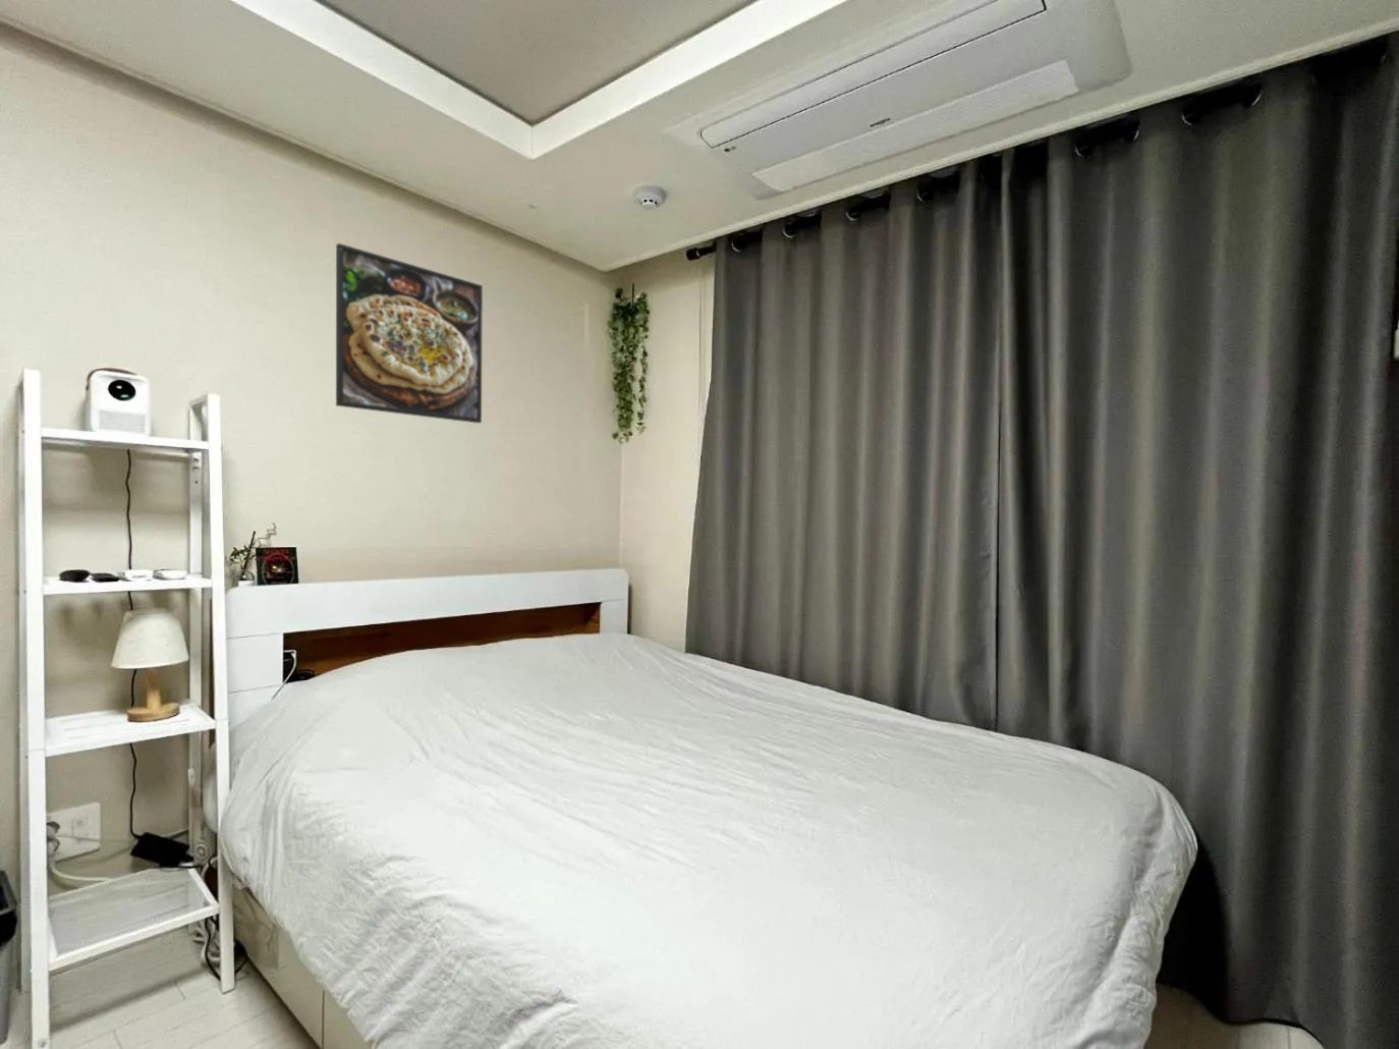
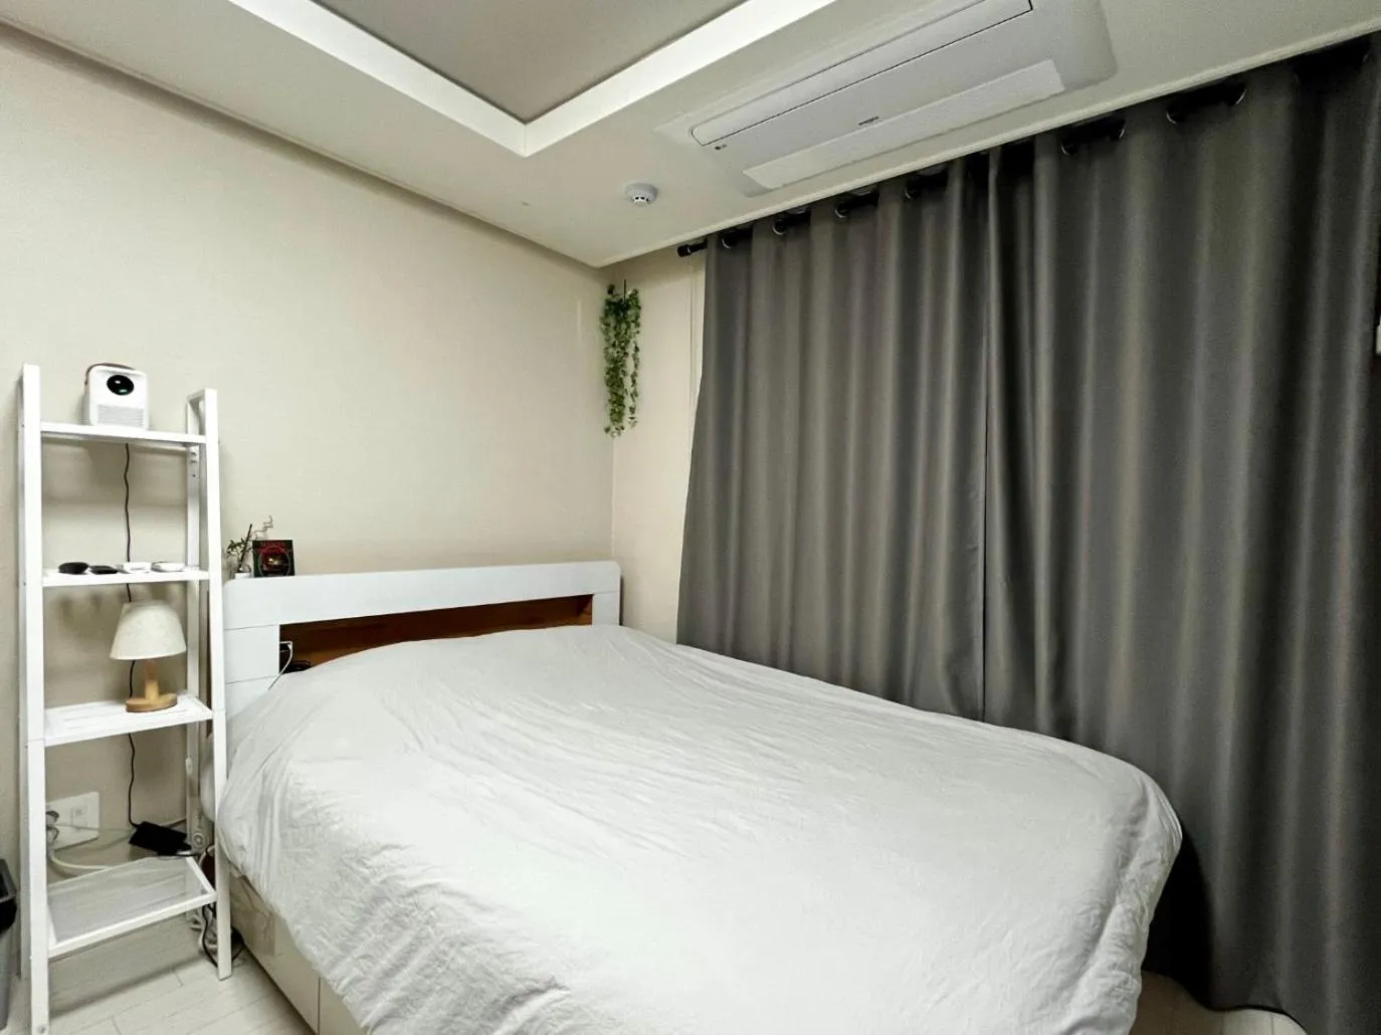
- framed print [335,242,484,423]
